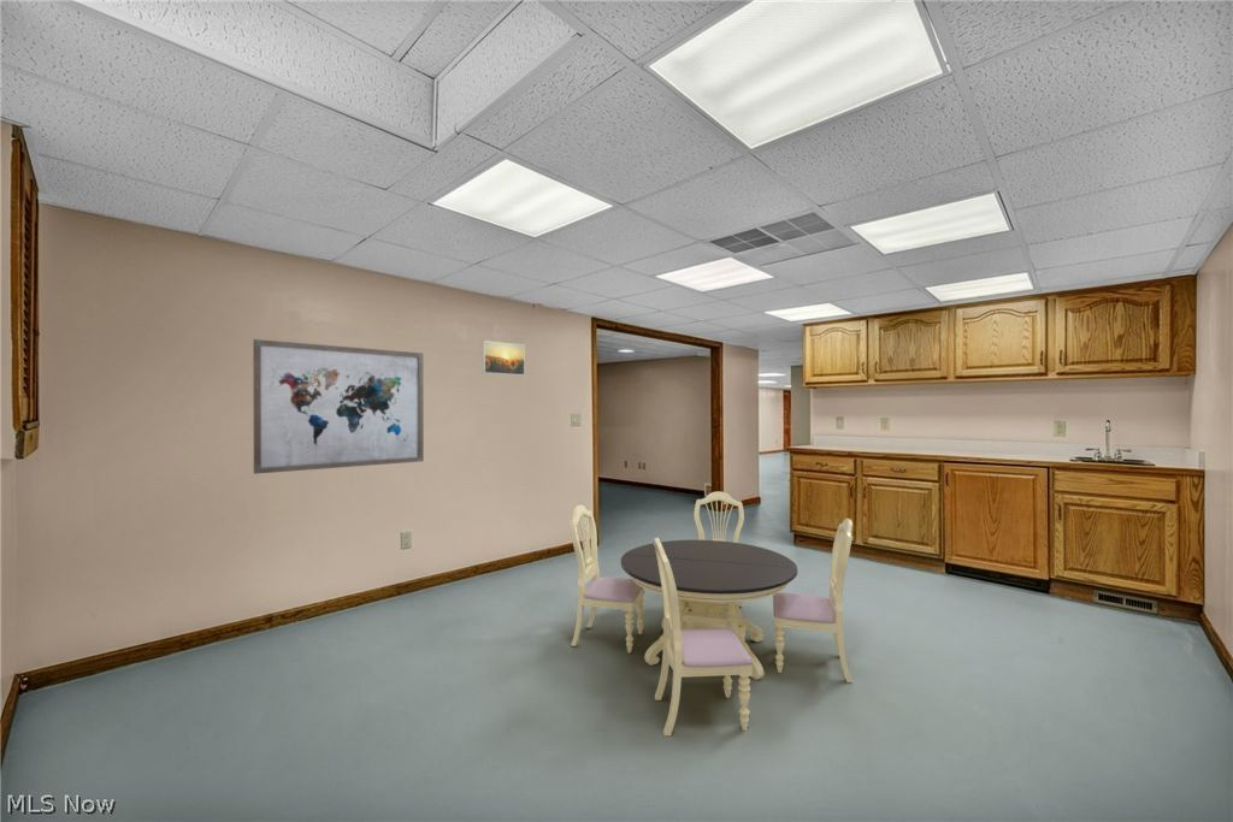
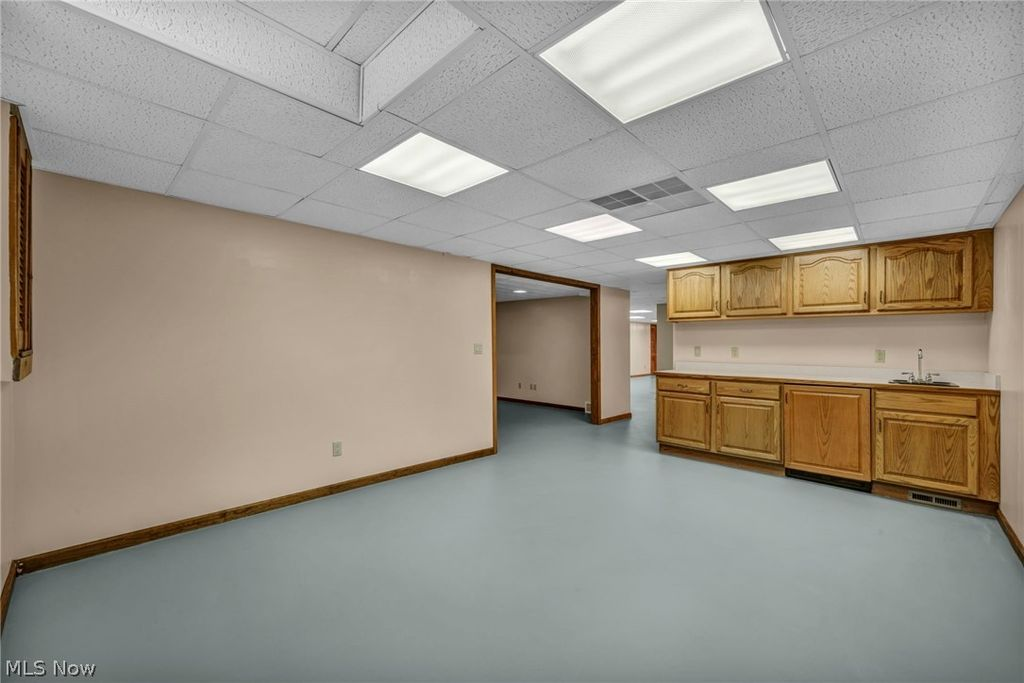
- dining set [570,490,854,737]
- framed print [482,339,526,377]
- wall art [252,338,425,475]
